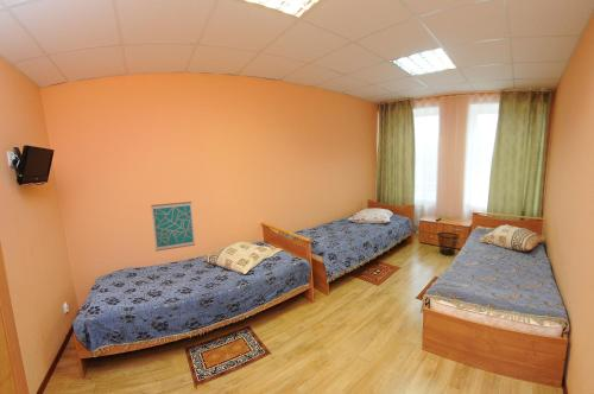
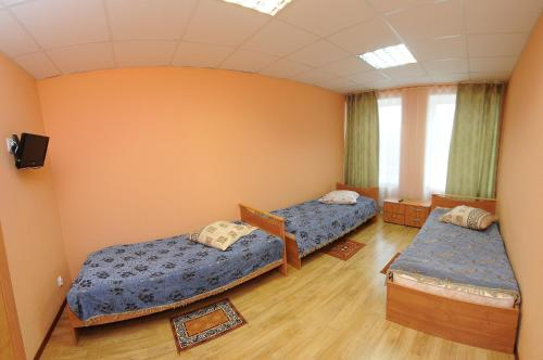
- wastebasket [436,231,460,256]
- wall art [150,201,196,253]
